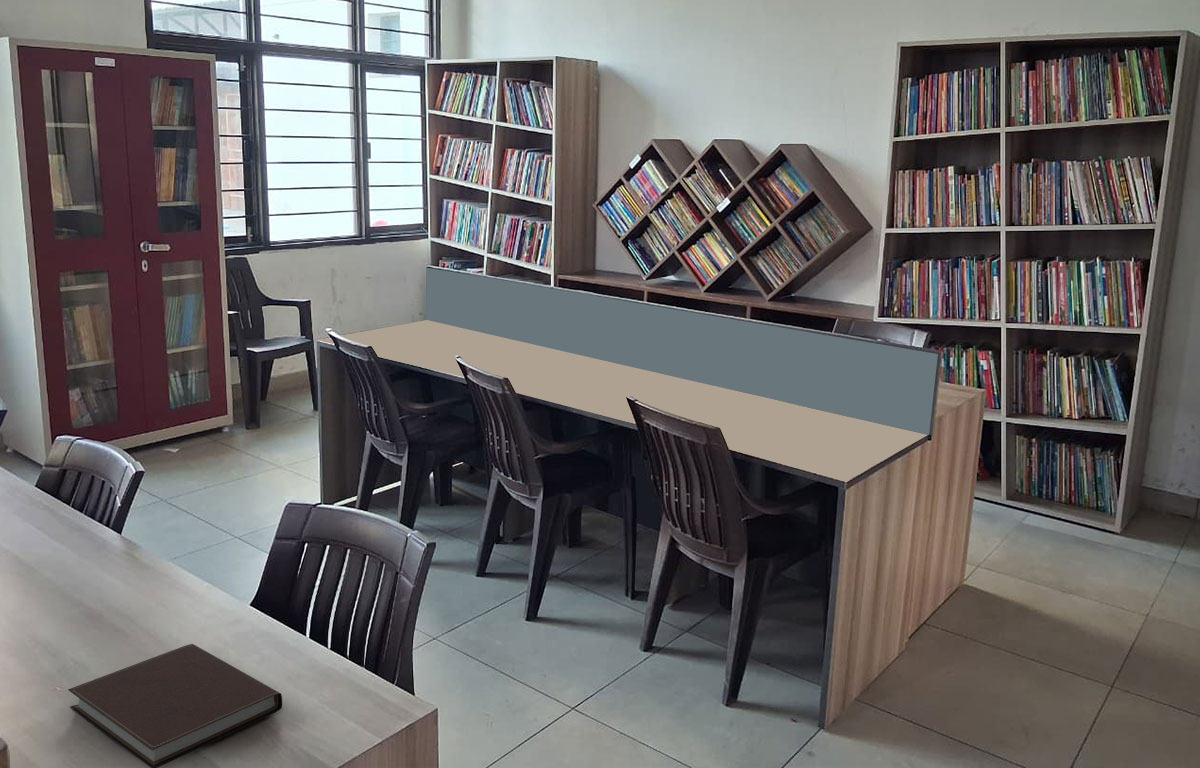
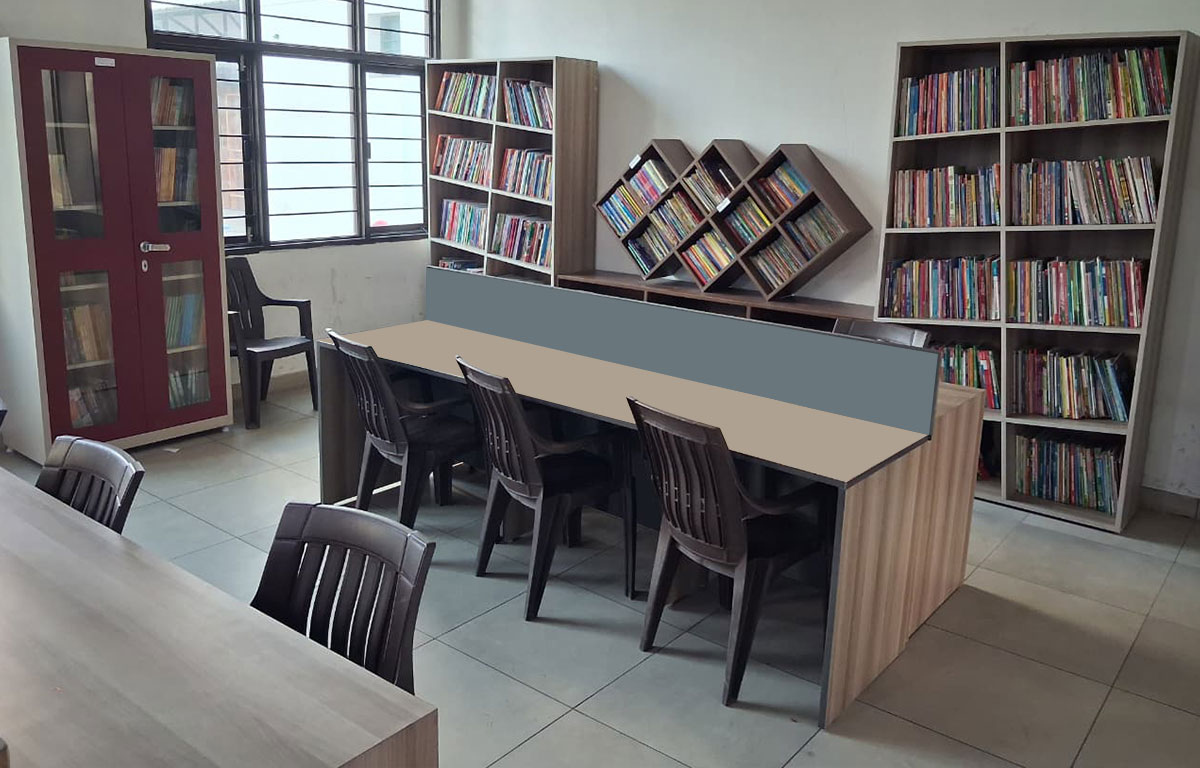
- notebook [67,643,283,768]
